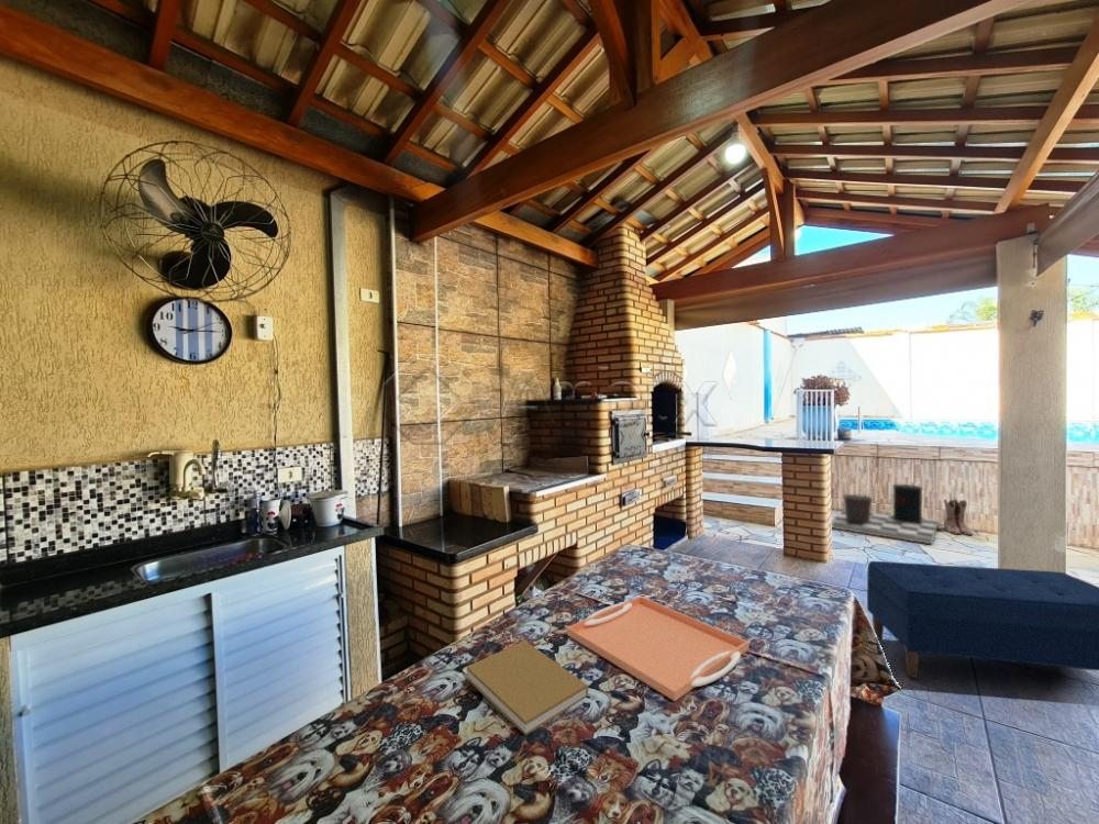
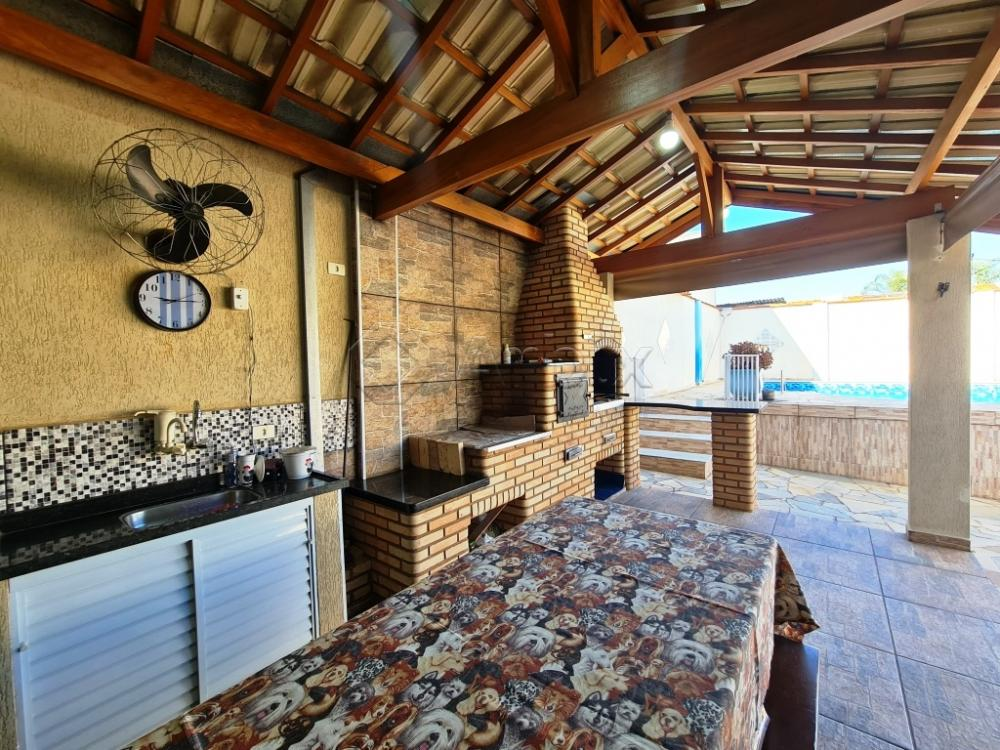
- waste bin [831,483,940,545]
- book [466,639,589,736]
- serving tray [566,595,750,702]
- bench [866,560,1099,679]
- boots [943,498,974,536]
